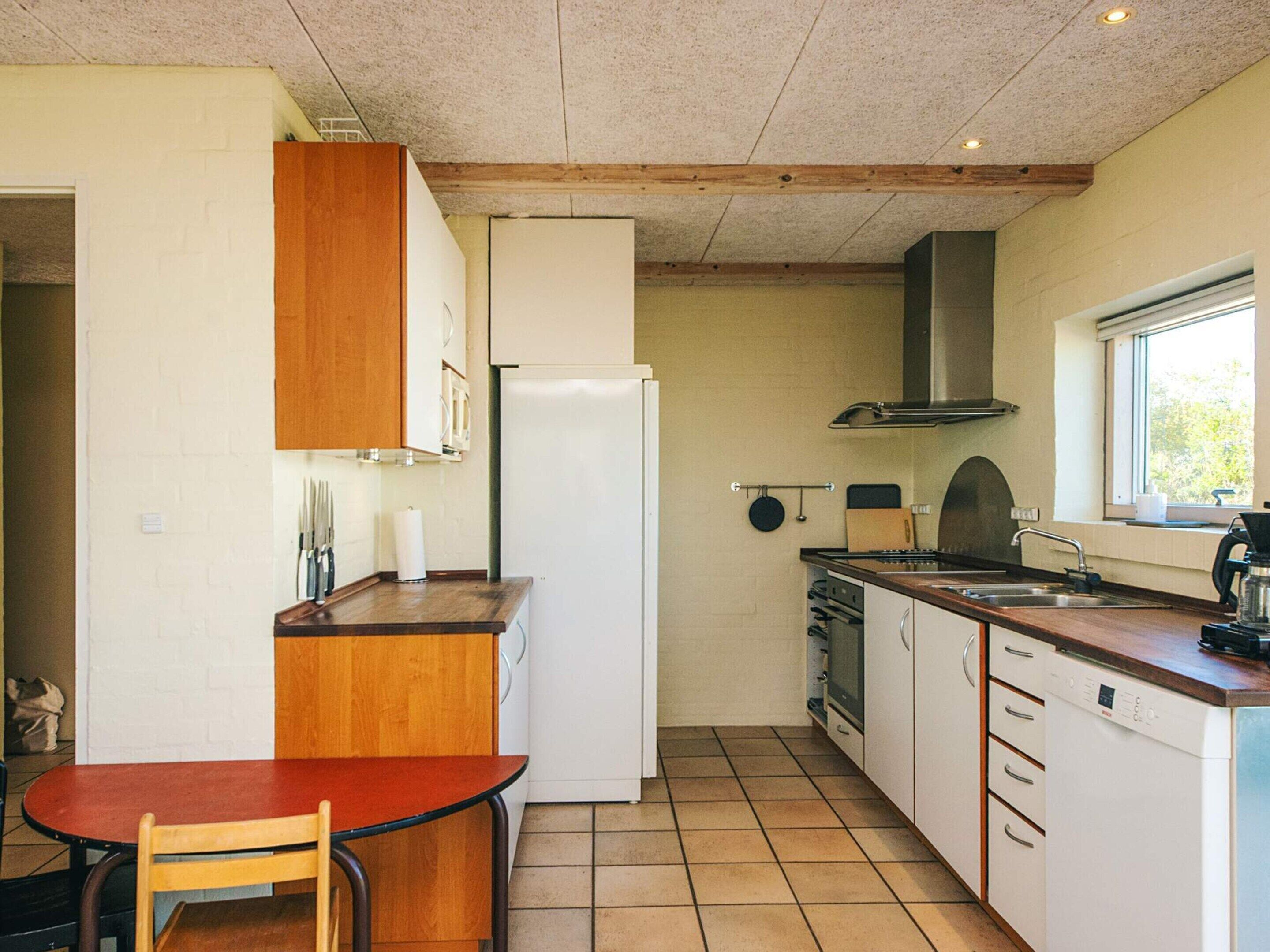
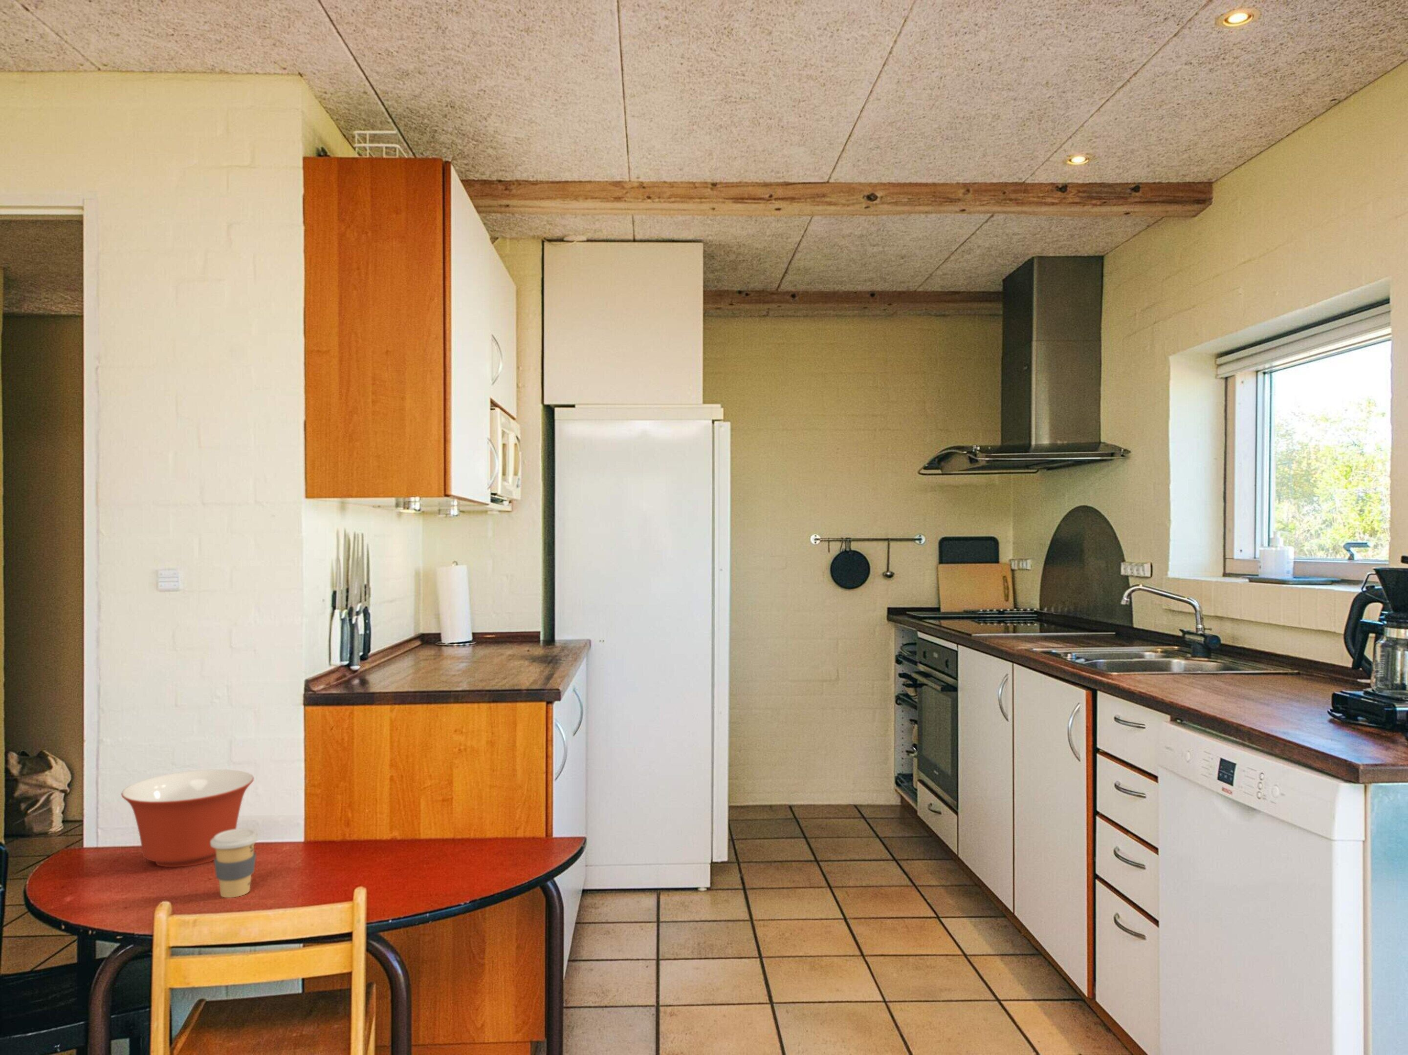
+ coffee cup [211,828,259,899]
+ mixing bowl [121,769,254,868]
